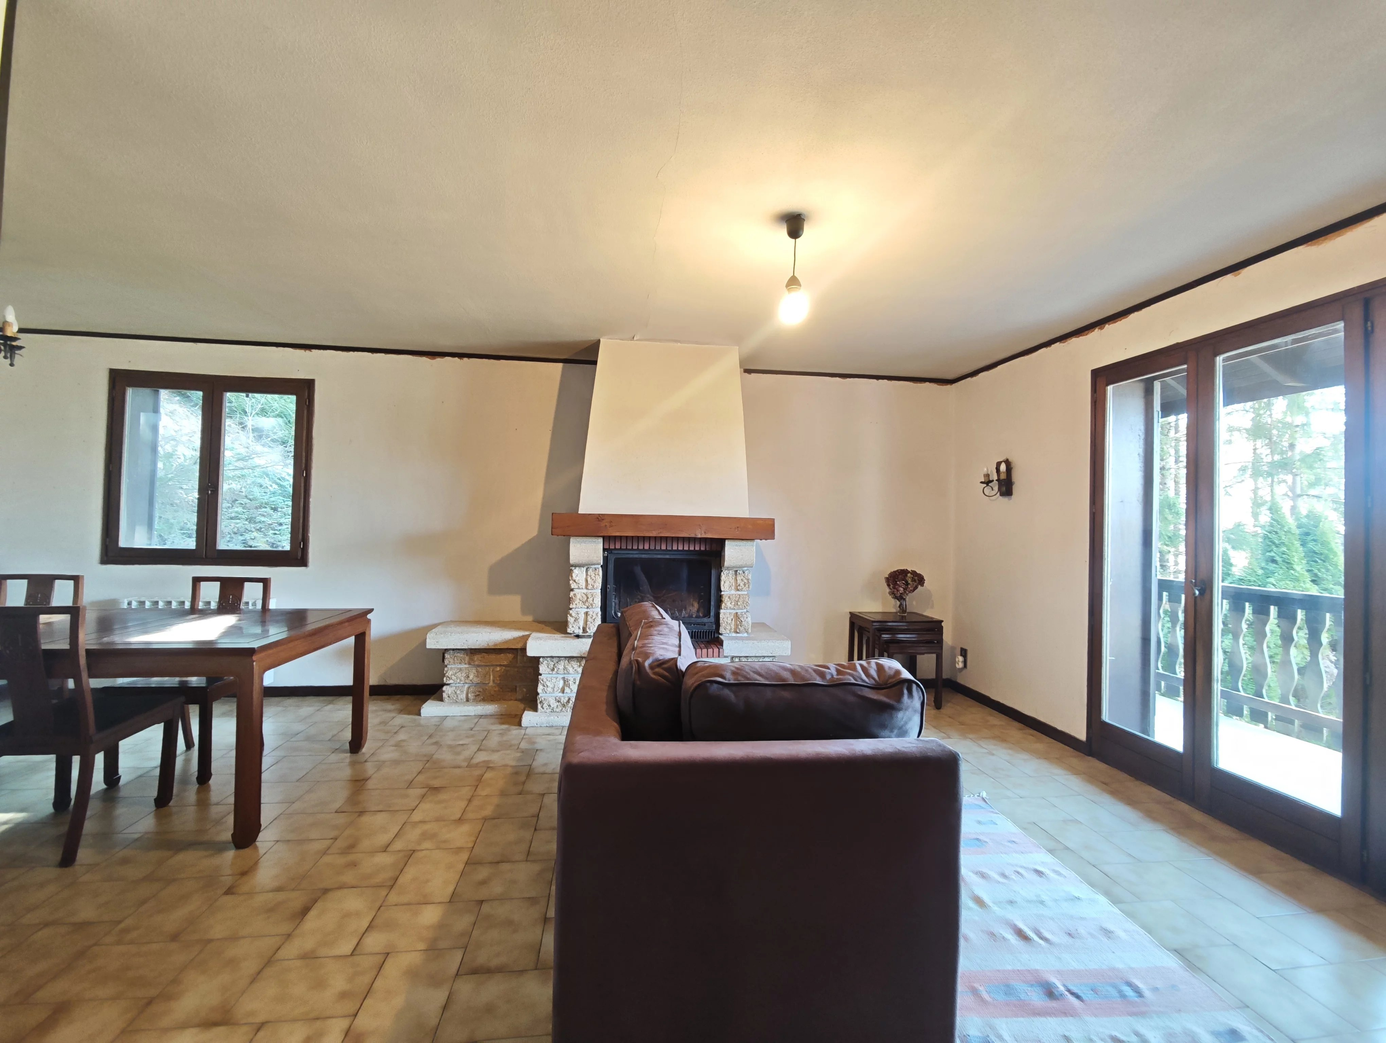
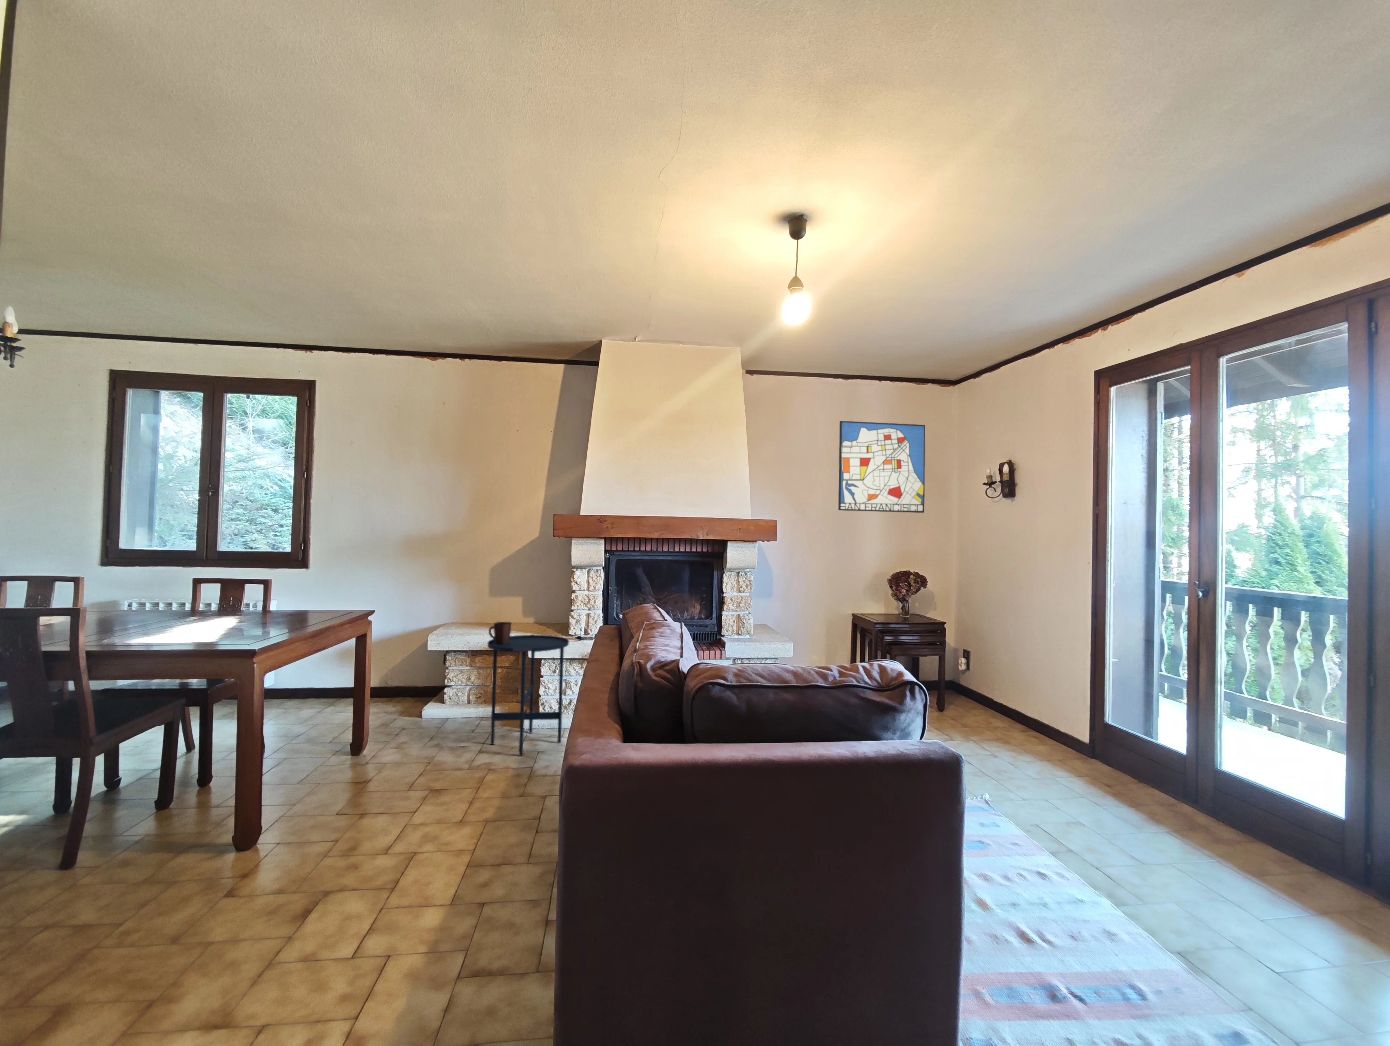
+ mug [488,622,512,645]
+ side table [487,634,569,756]
+ wall art [838,421,925,513]
